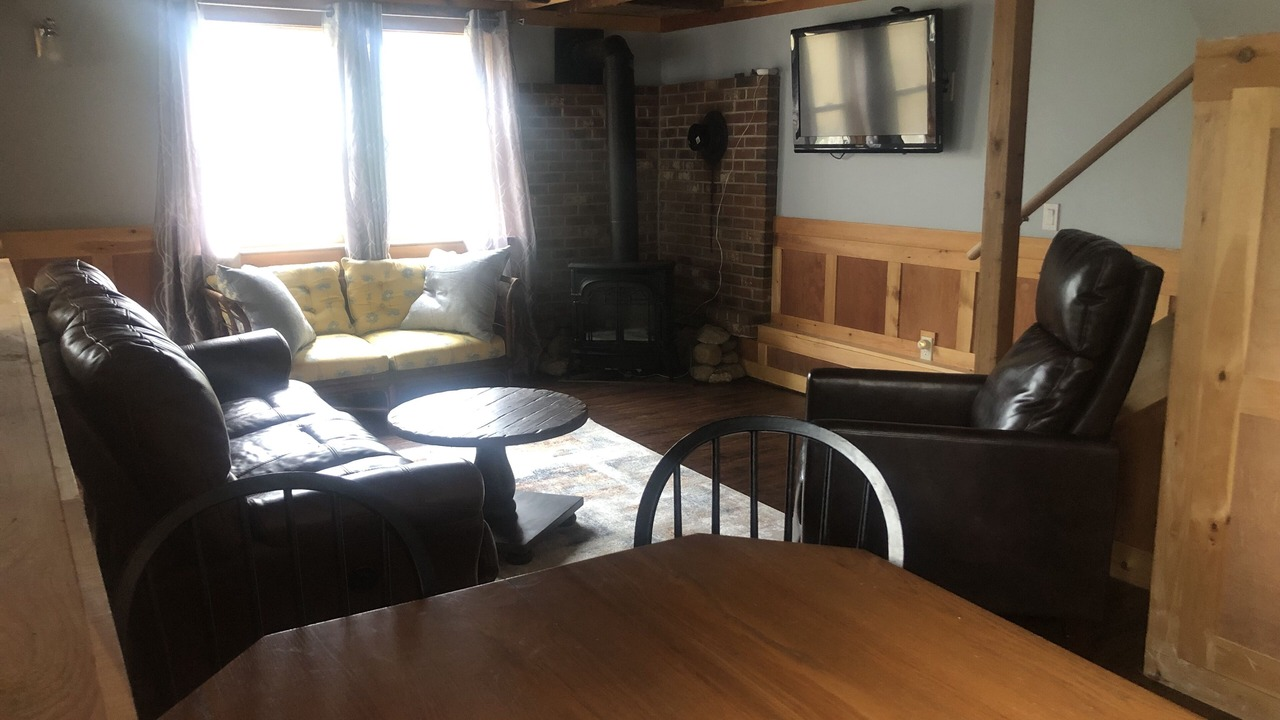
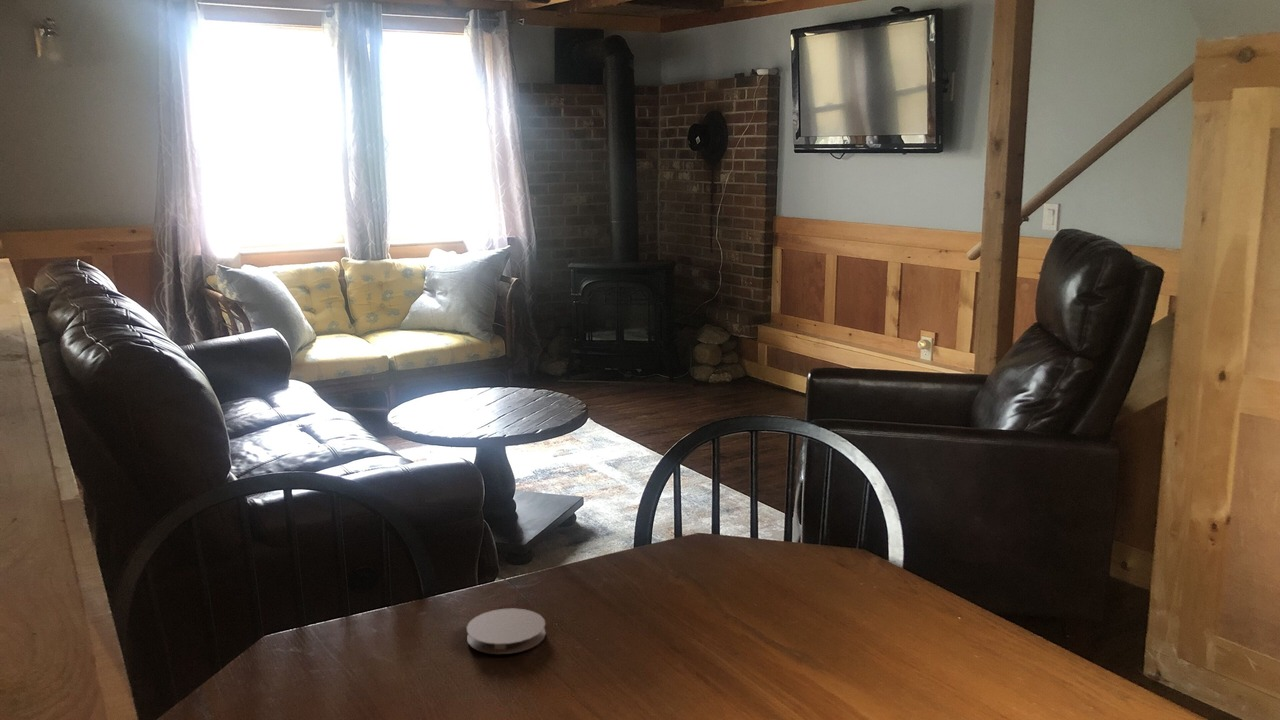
+ coaster [466,607,547,655]
